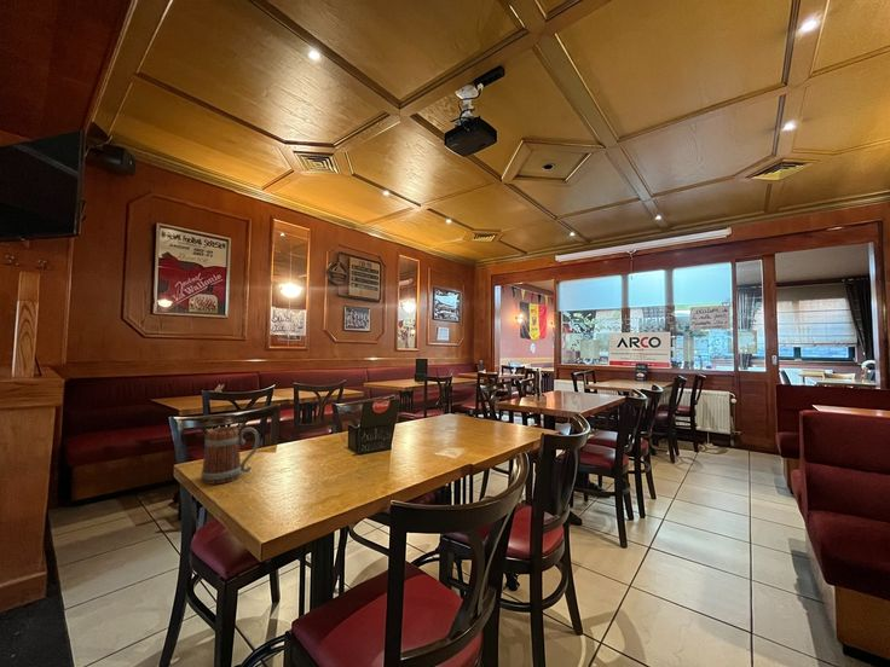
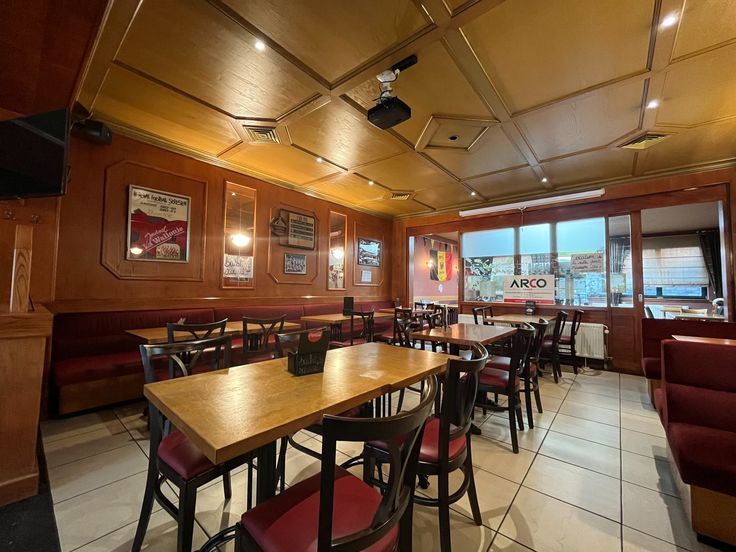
- beer mug [200,425,260,486]
